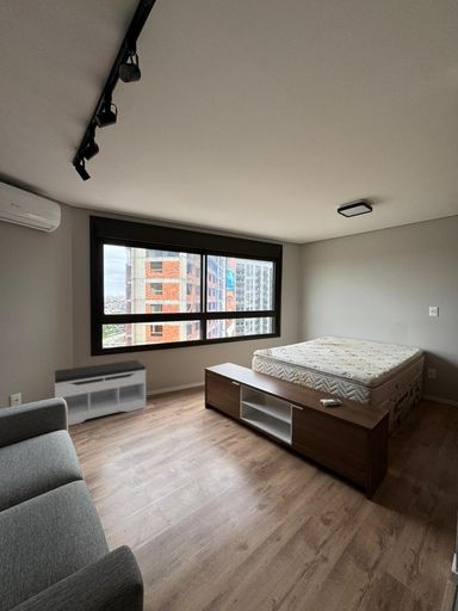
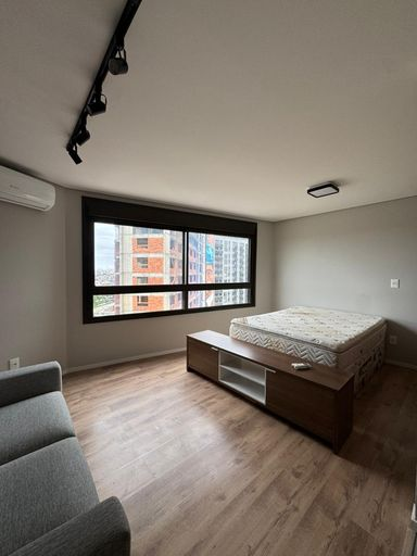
- bench [54,359,147,427]
